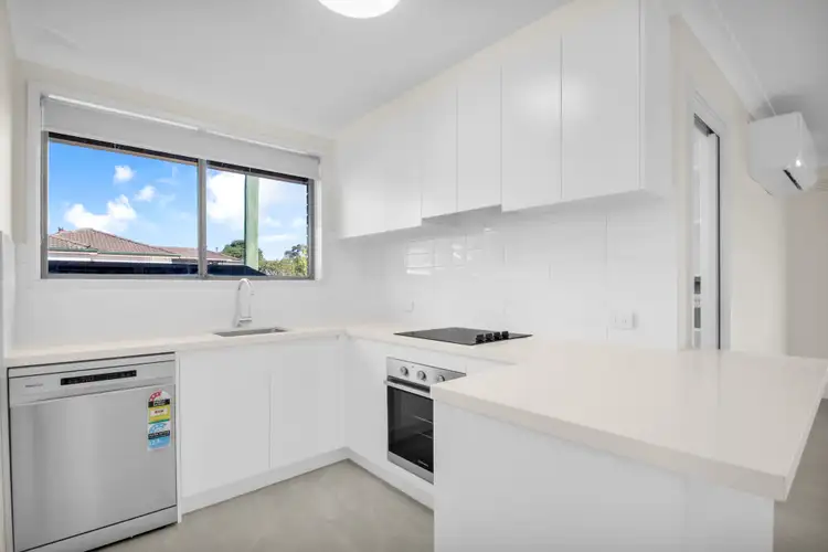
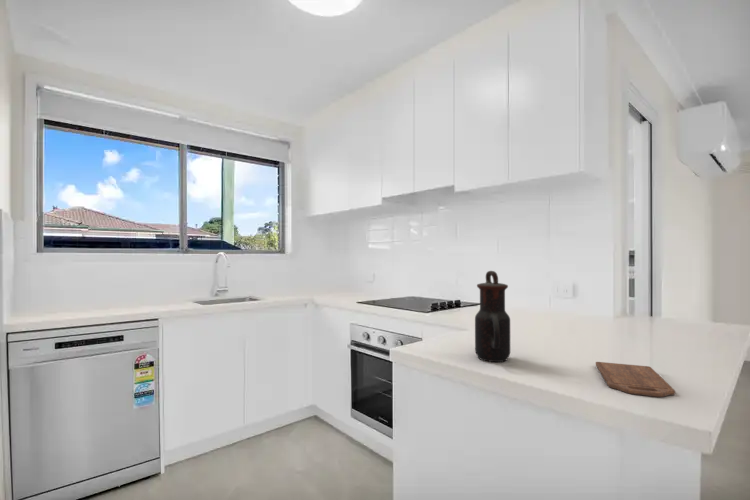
+ cutting board [595,361,676,398]
+ teapot [474,270,511,363]
